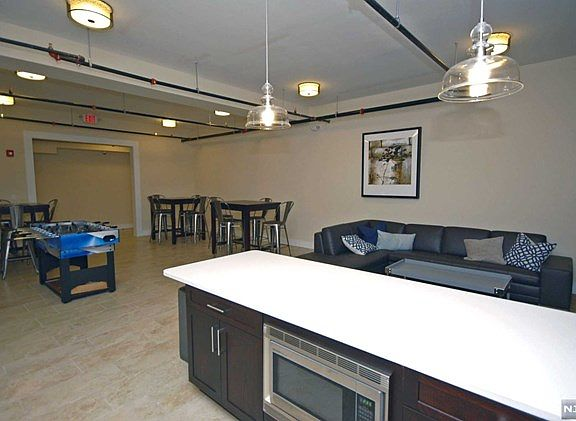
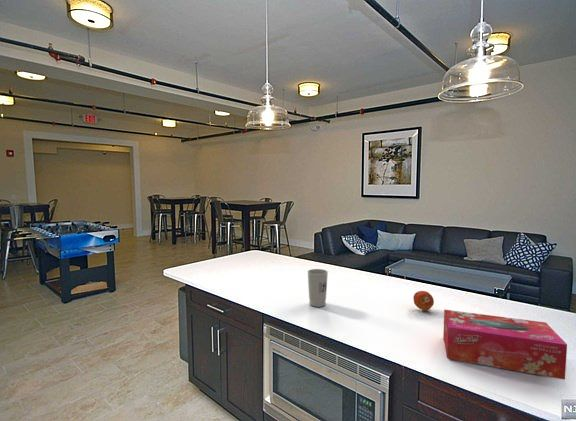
+ cup [307,268,329,308]
+ fruit [412,290,435,311]
+ tissue box [442,309,568,380]
